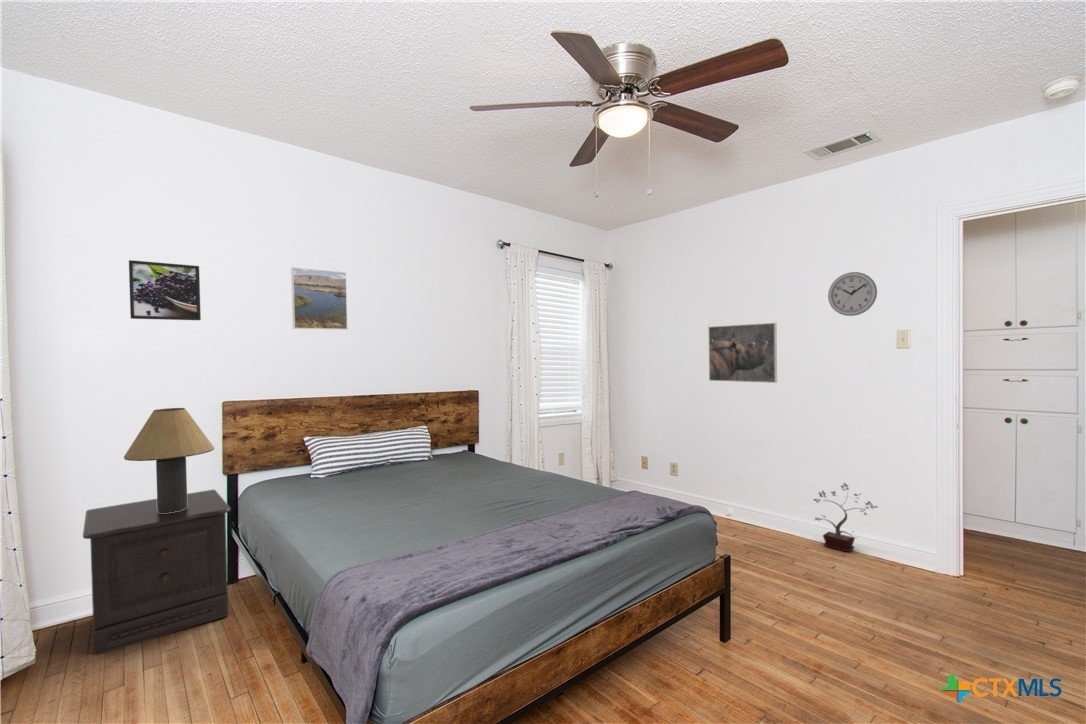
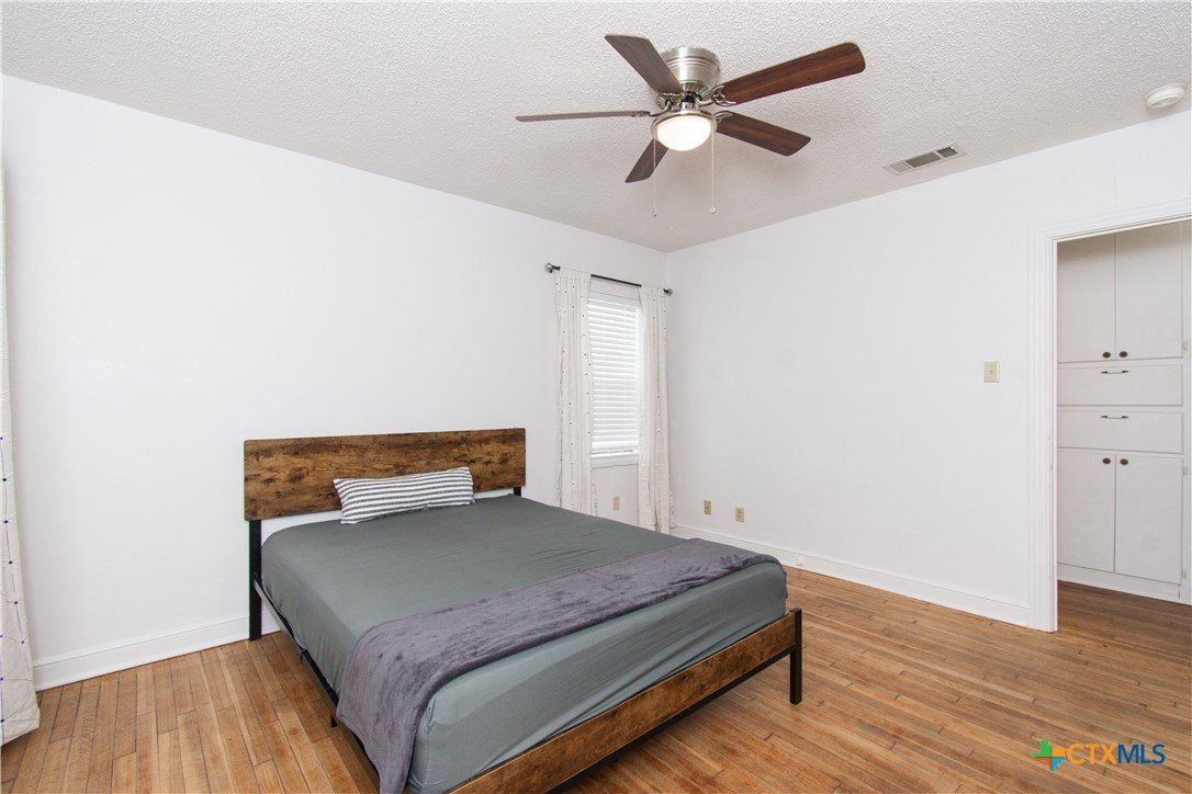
- potted plant [812,482,879,553]
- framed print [708,322,778,384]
- nightstand [82,488,232,656]
- table lamp [123,407,215,513]
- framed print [290,266,349,331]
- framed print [128,259,202,321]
- wall clock [827,271,878,317]
